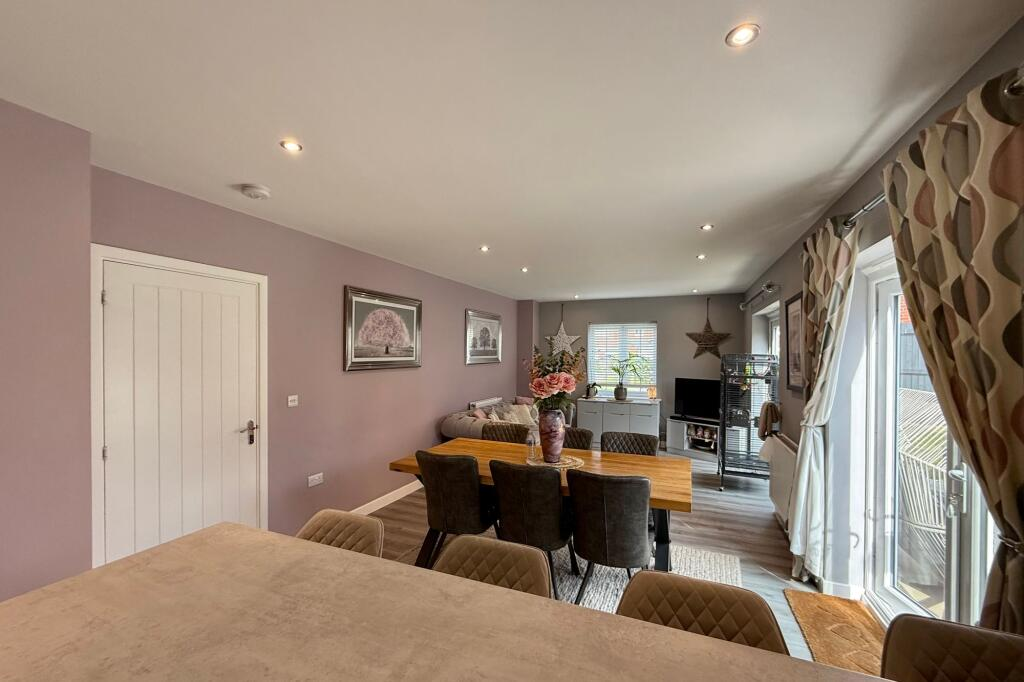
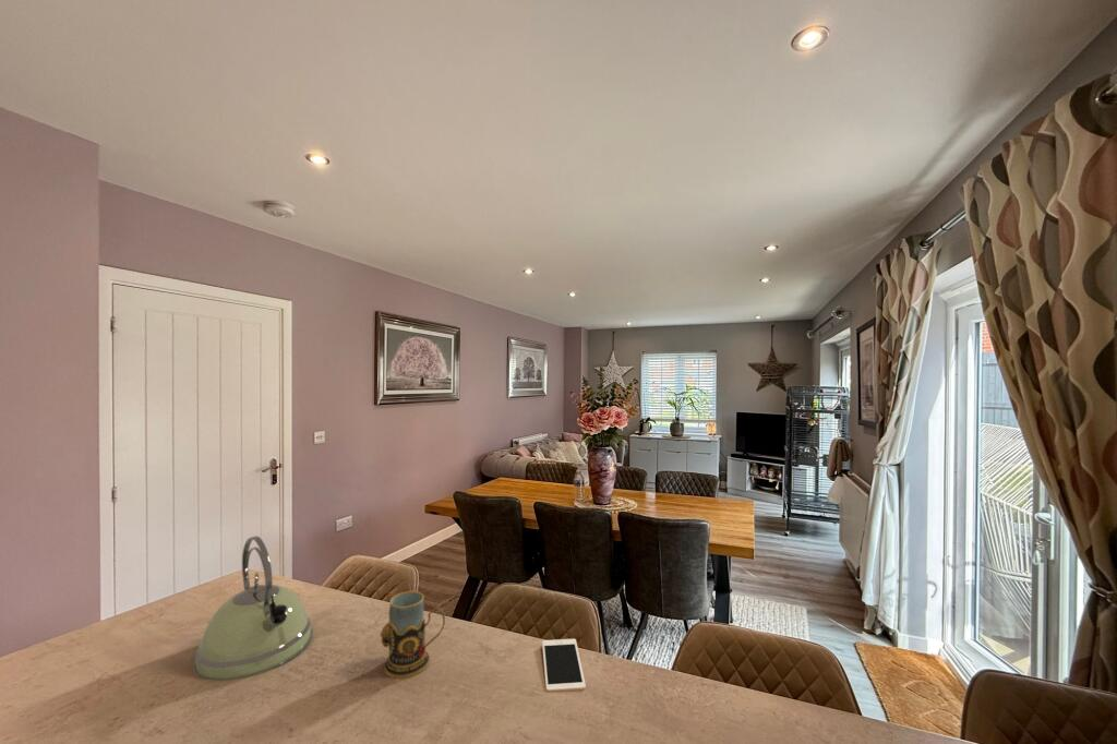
+ mug [380,590,446,680]
+ kettle [192,535,314,682]
+ cell phone [541,638,587,693]
